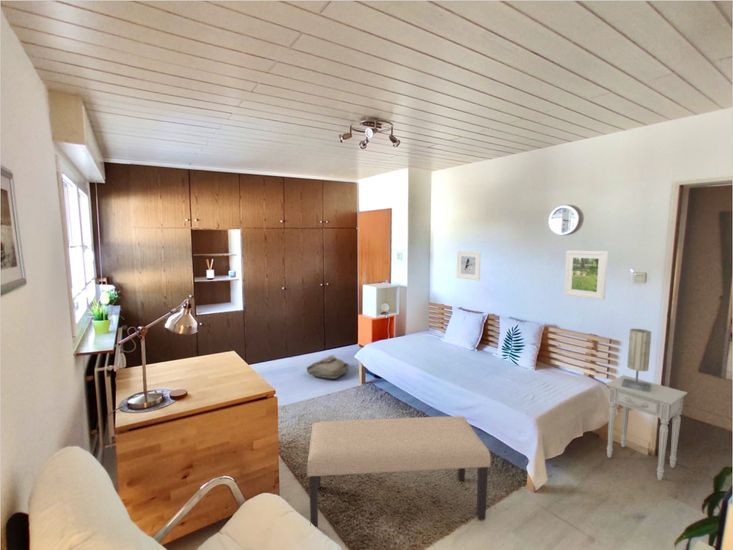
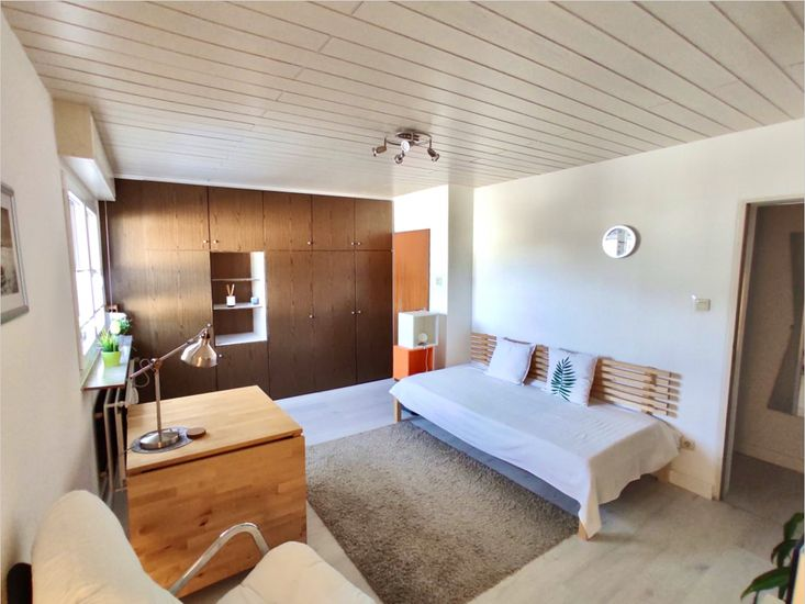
- table lamp [621,328,652,393]
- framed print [563,250,609,301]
- bench [306,415,492,529]
- bag [306,354,350,380]
- nightstand [605,374,689,481]
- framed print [456,250,482,281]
